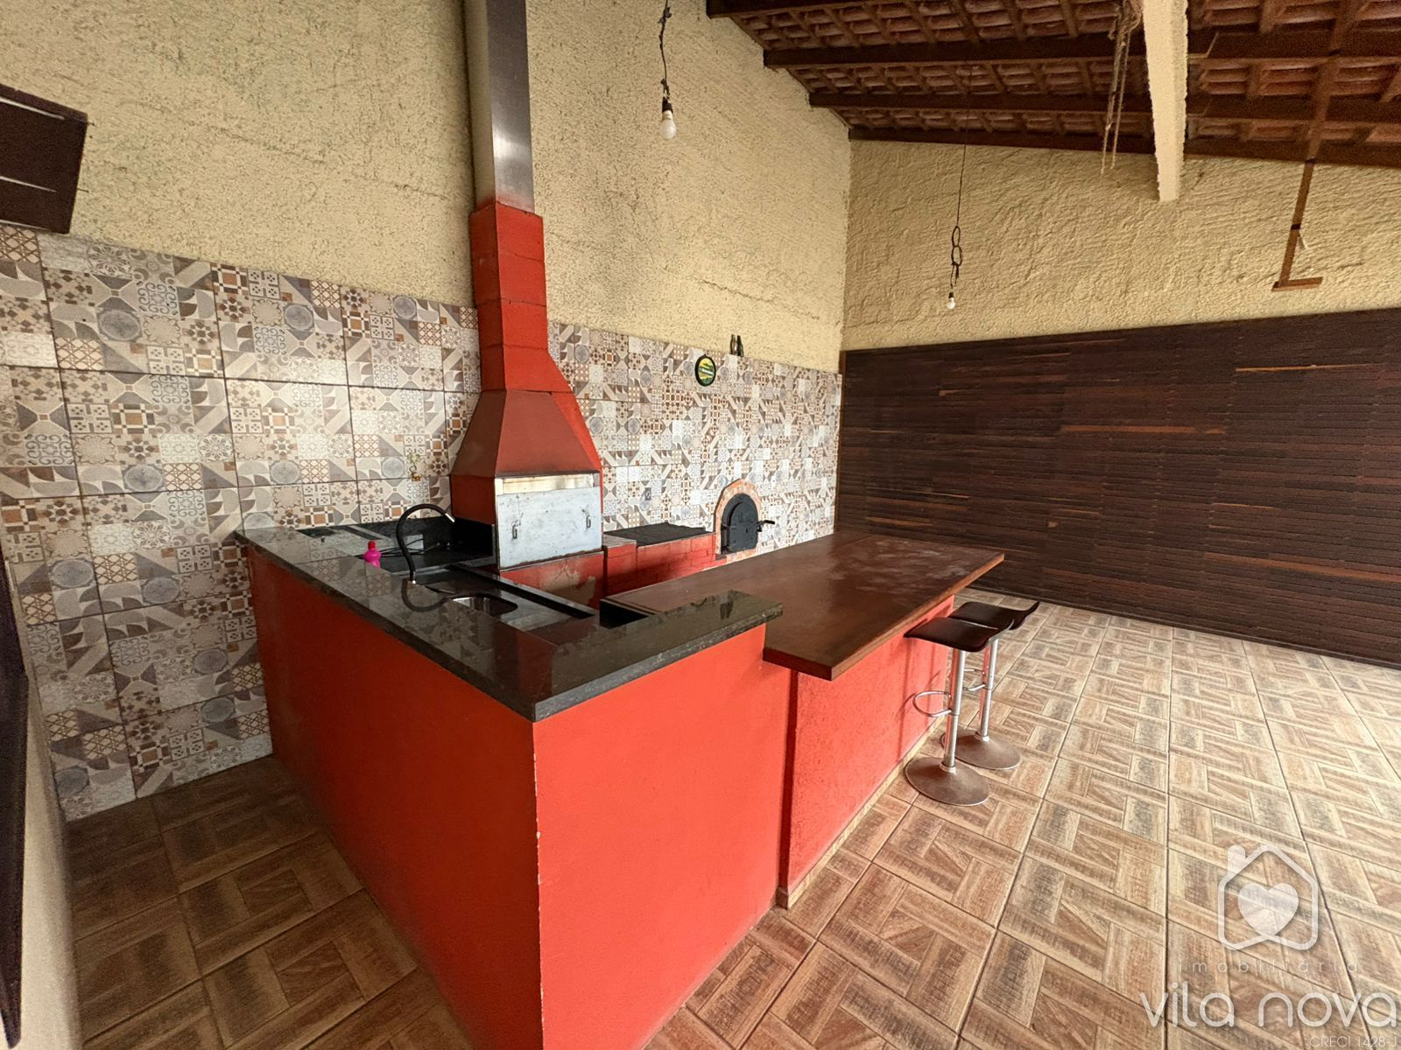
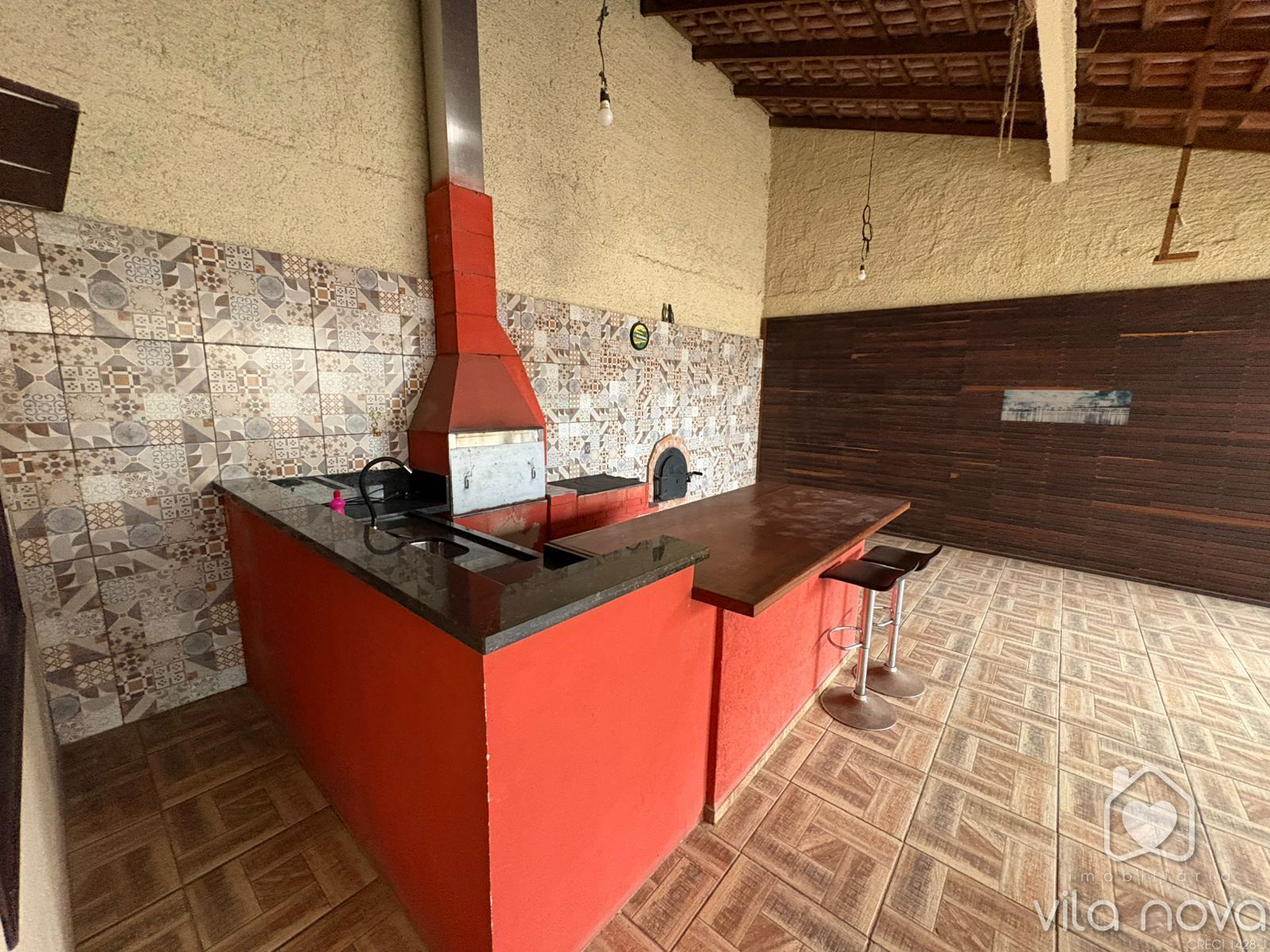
+ wall art [1000,389,1133,426]
